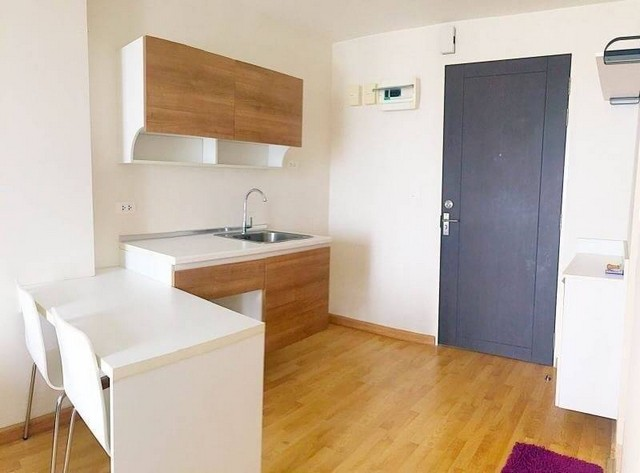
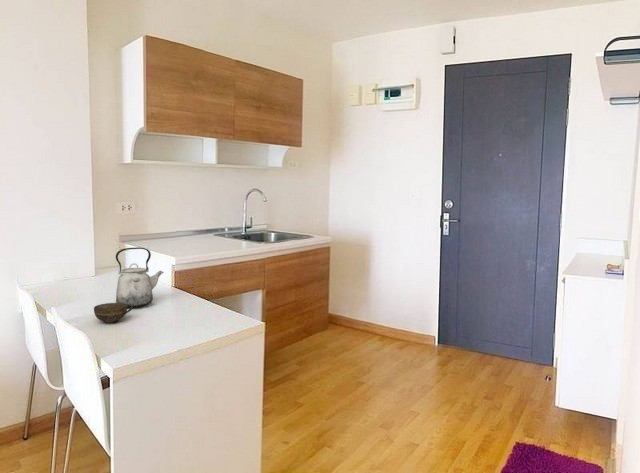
+ kettle [115,247,165,309]
+ cup [93,302,133,324]
